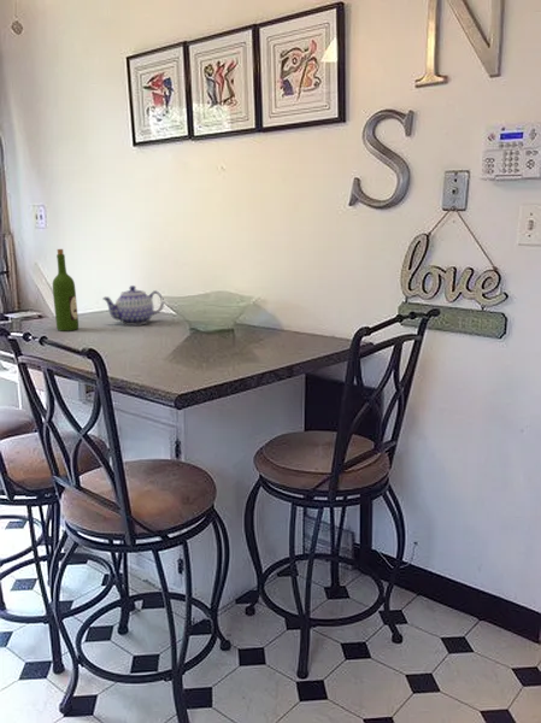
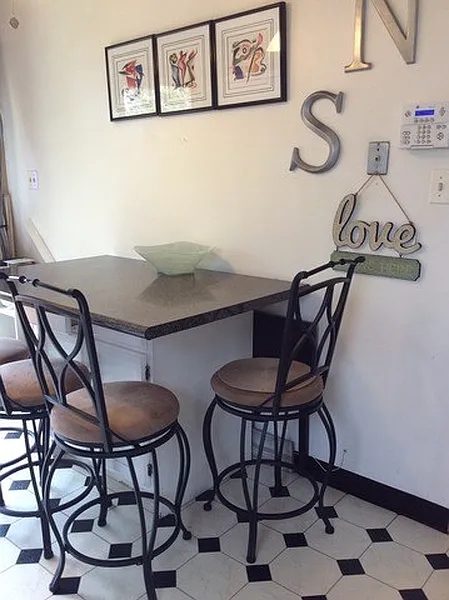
- wine bottle [52,248,80,333]
- teapot [101,284,165,327]
